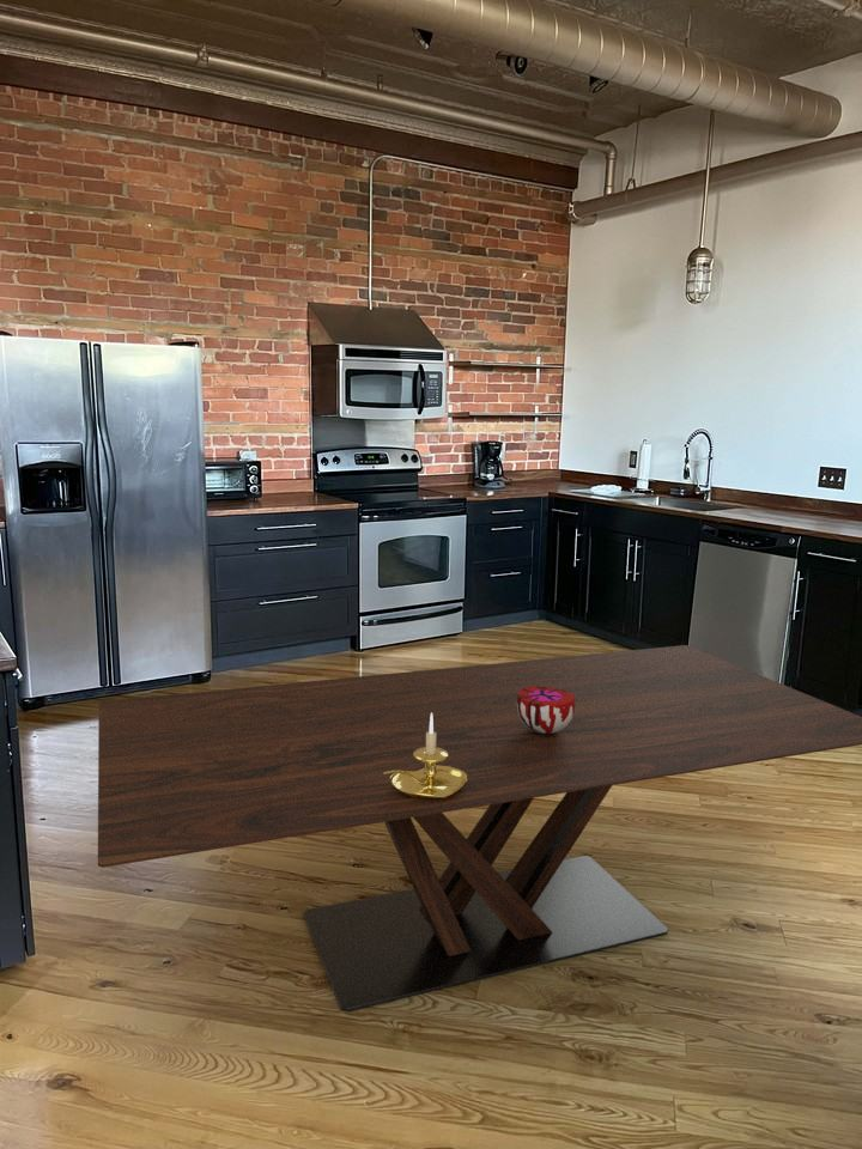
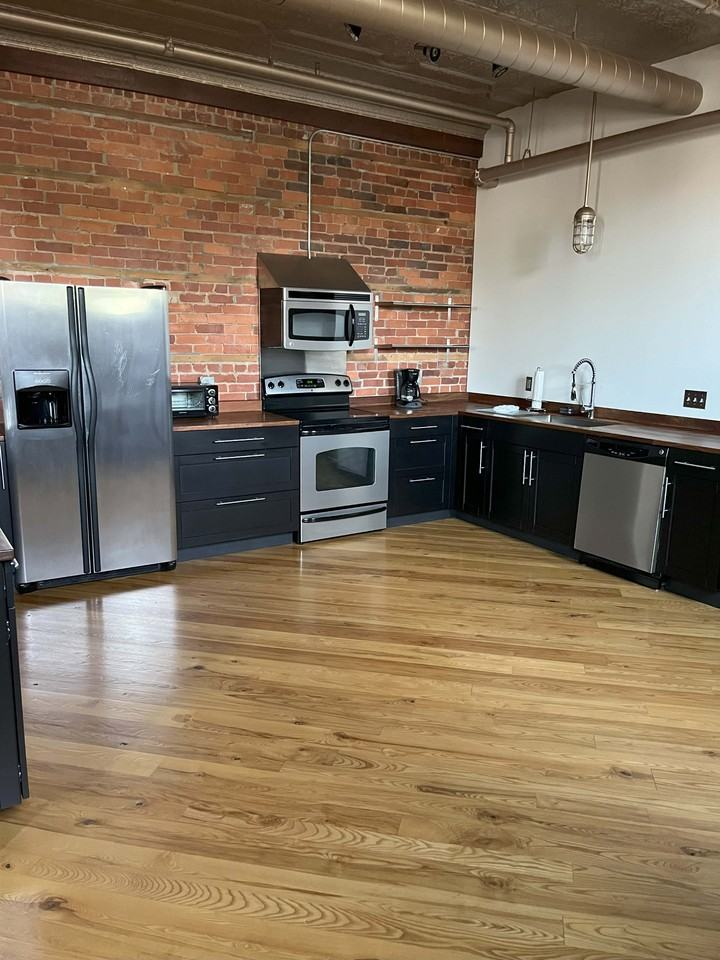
- decorative bowl [516,687,575,734]
- dining table [97,644,862,1013]
- candle holder [383,713,467,800]
